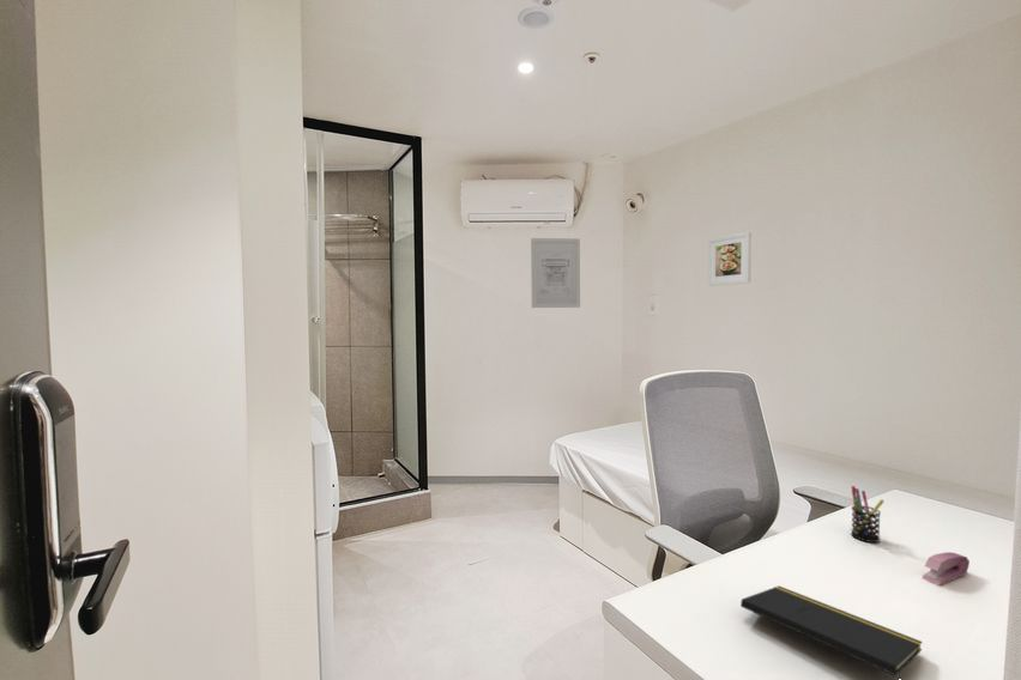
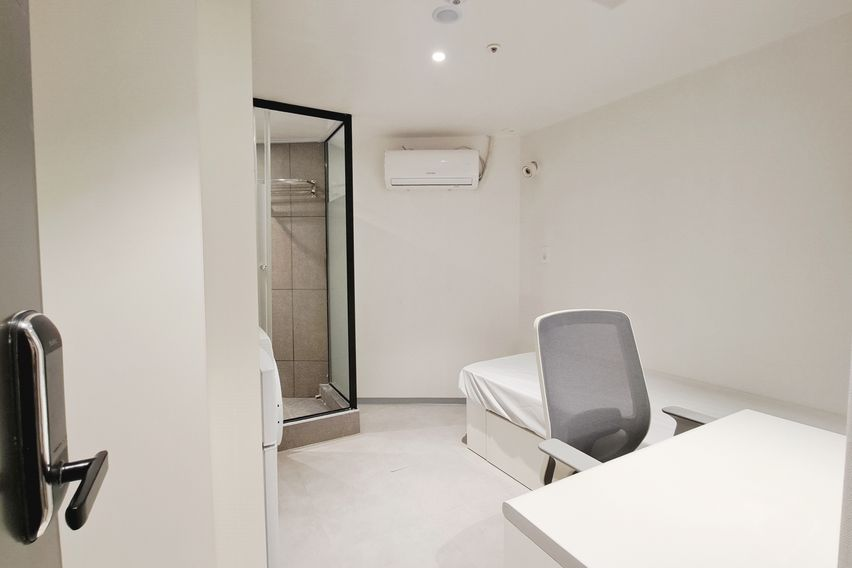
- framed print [707,230,753,287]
- wall art [530,237,581,309]
- stapler [922,551,971,587]
- pen holder [850,485,886,544]
- notepad [739,584,924,678]
